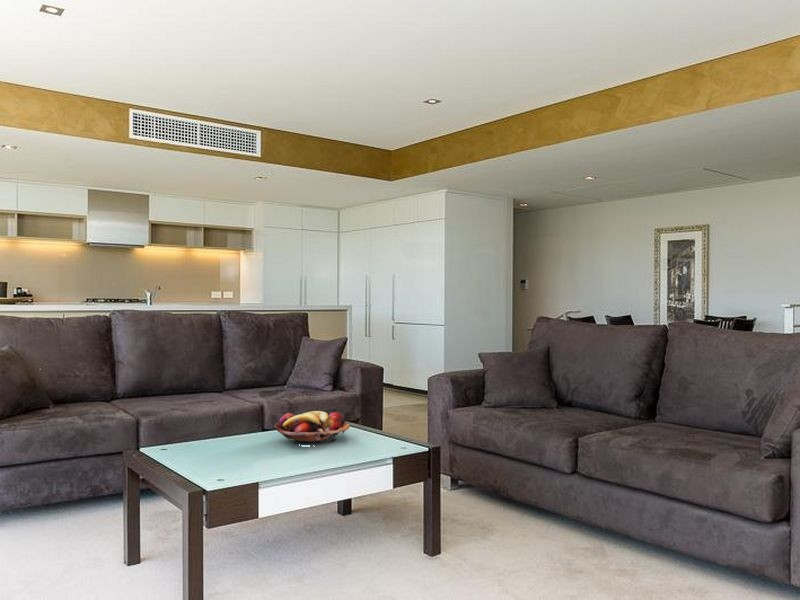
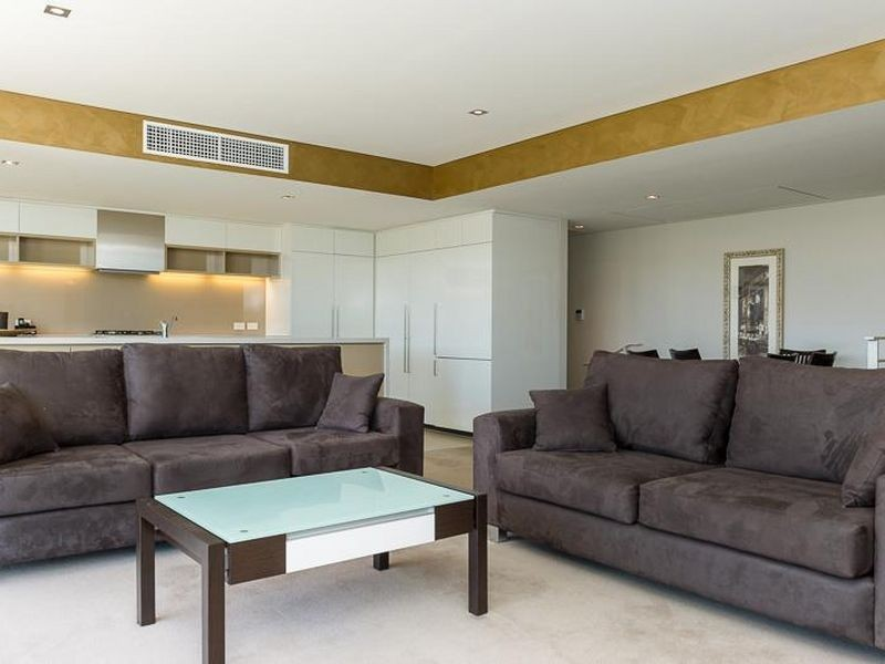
- fruit basket [273,410,350,446]
